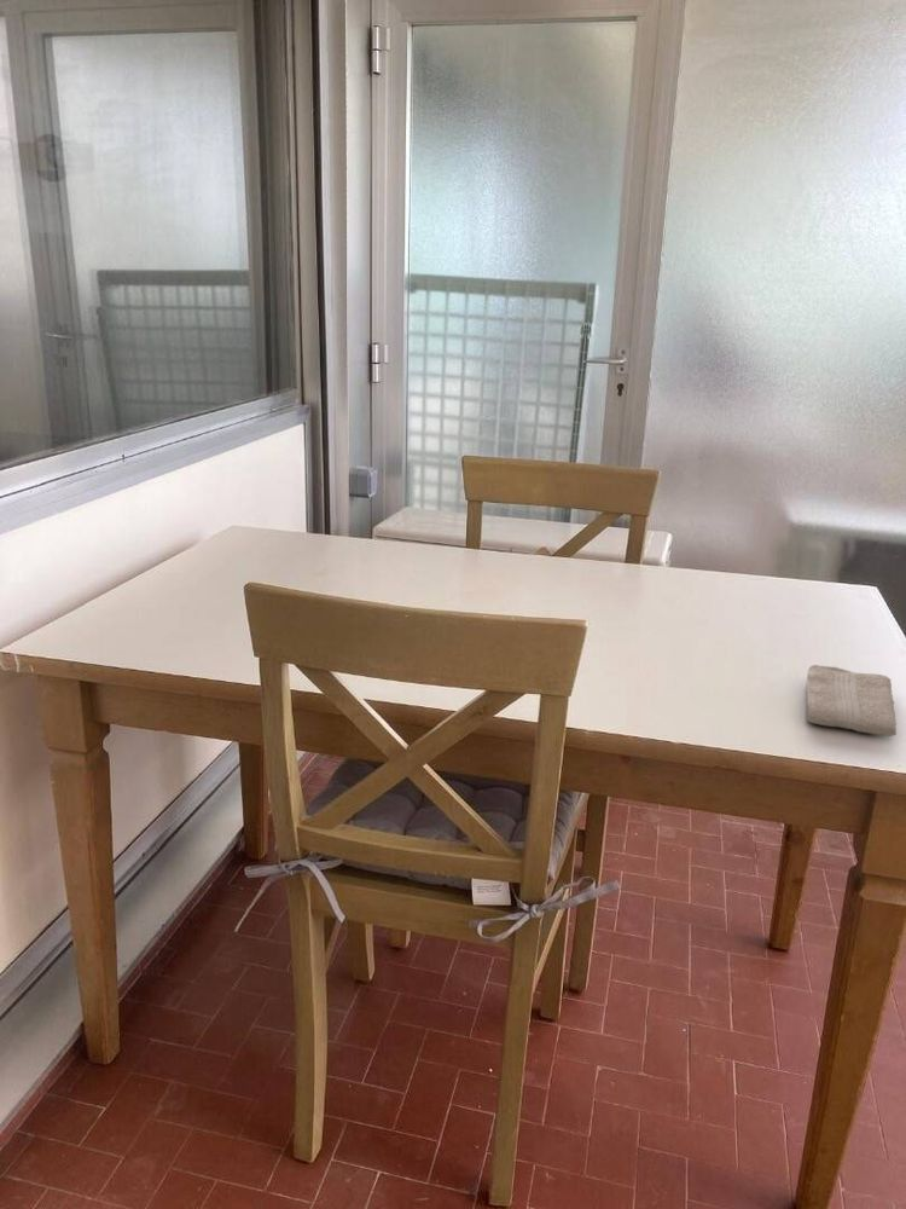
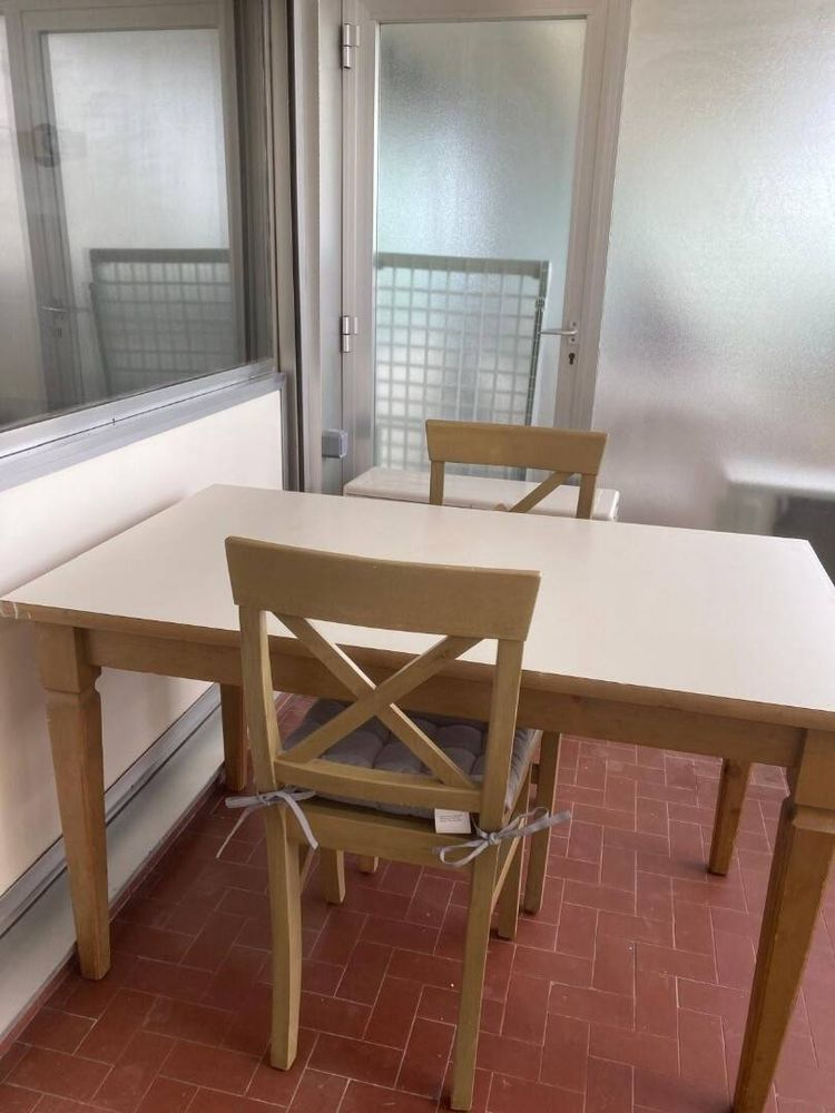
- washcloth [803,664,898,737]
